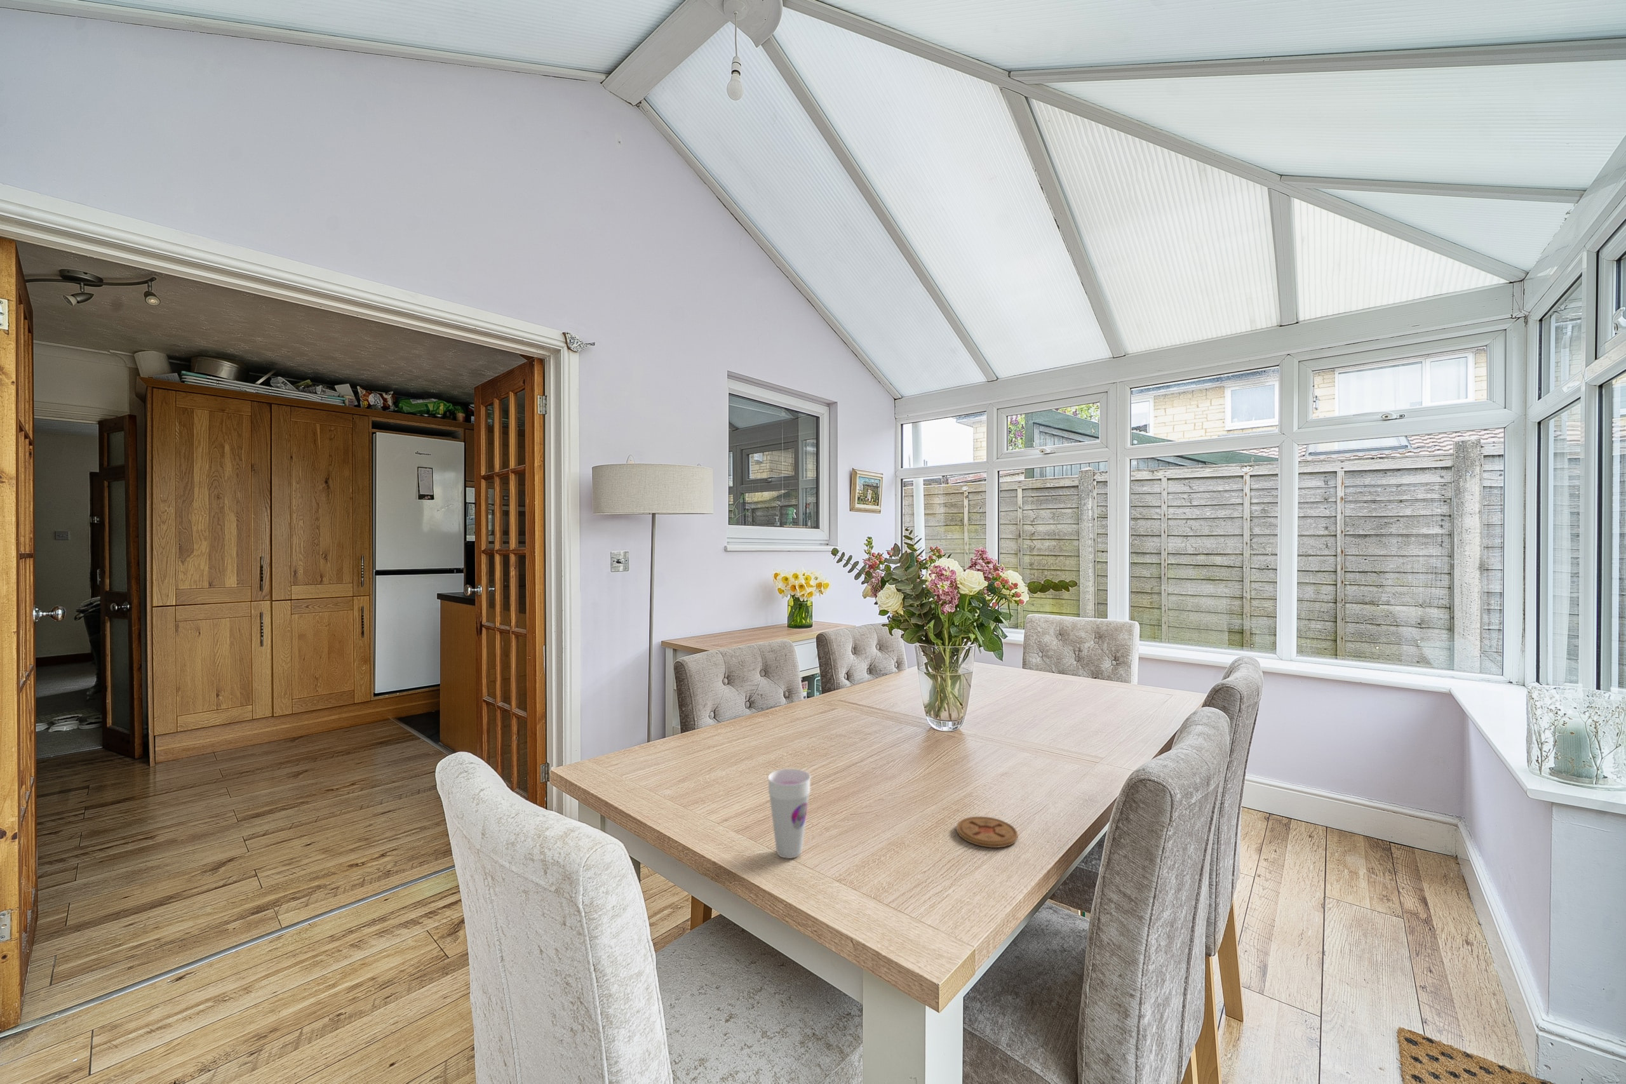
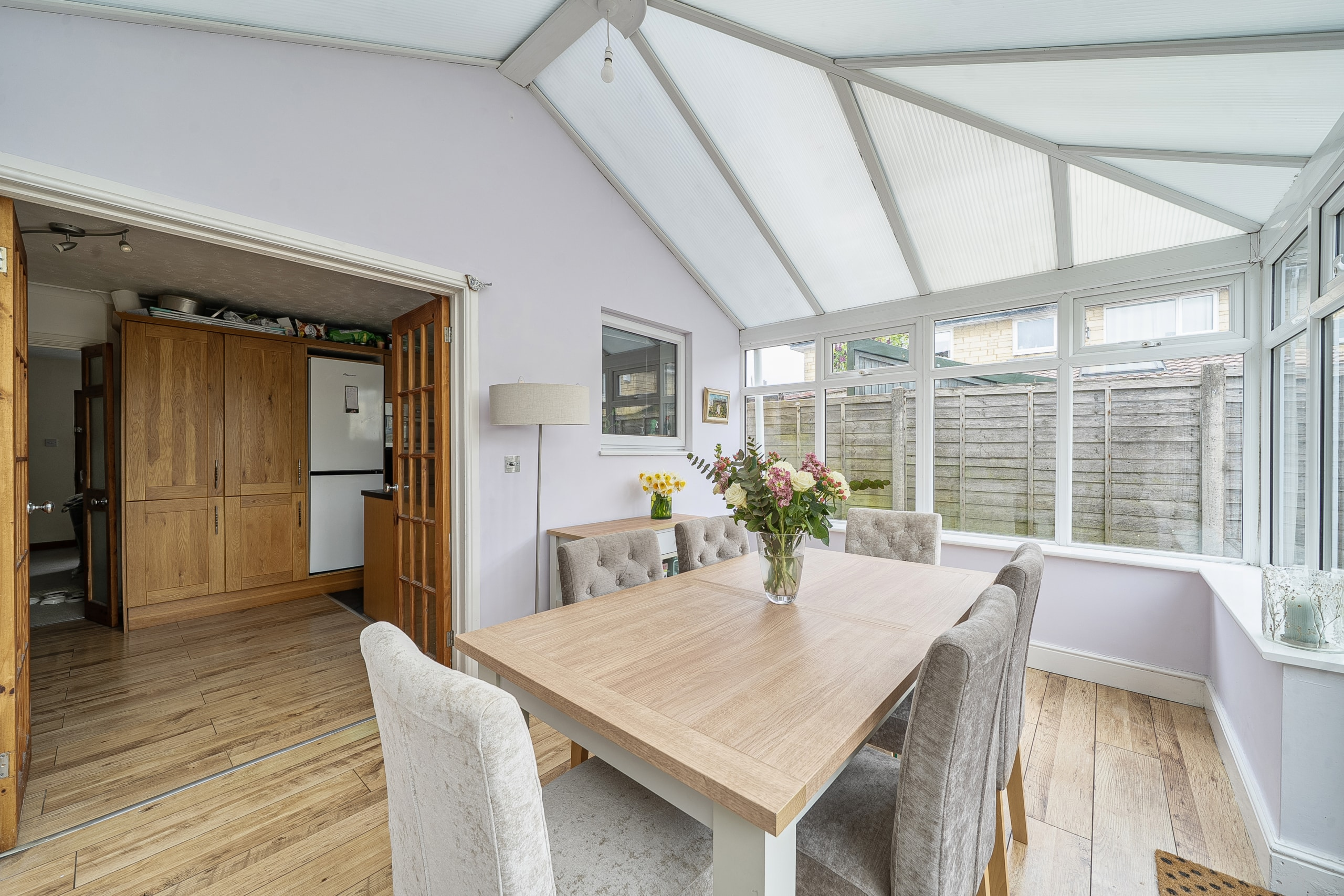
- cup [767,768,812,859]
- coaster [956,815,1019,848]
